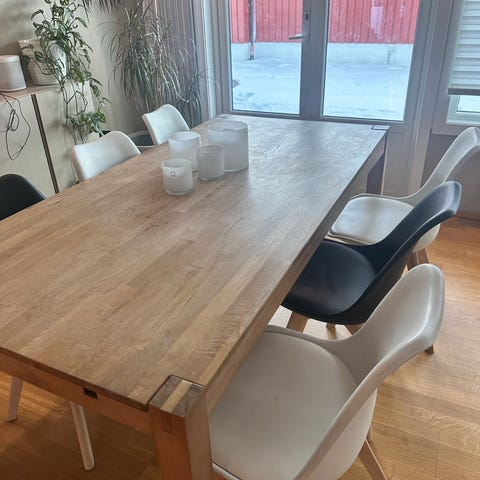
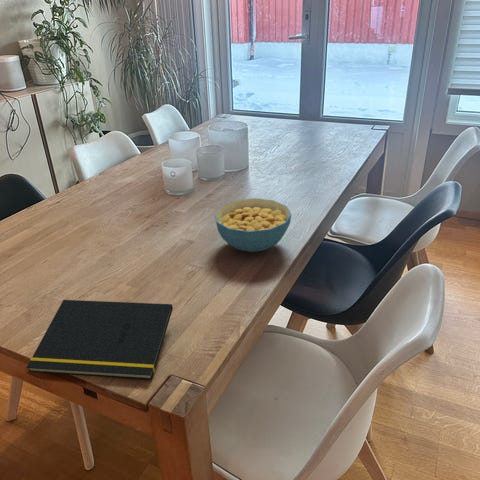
+ cereal bowl [213,197,292,253]
+ notepad [26,299,174,381]
